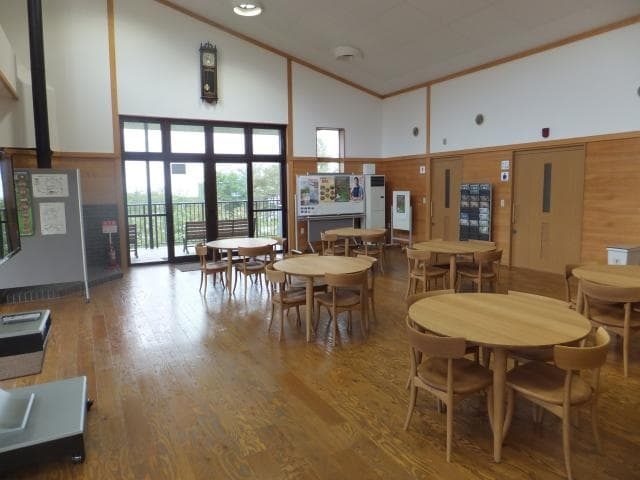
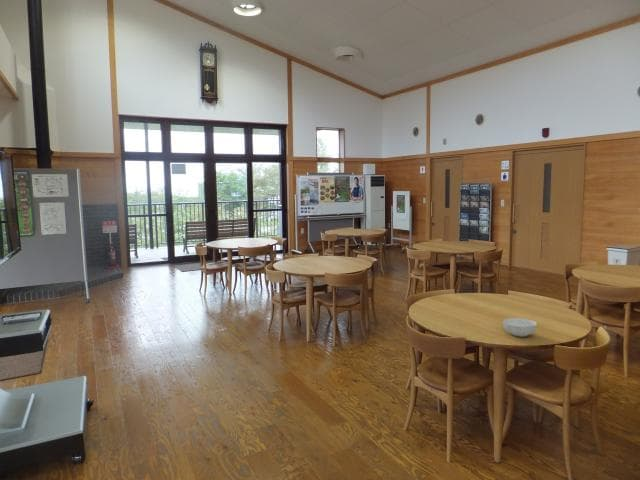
+ cereal bowl [502,317,538,338]
